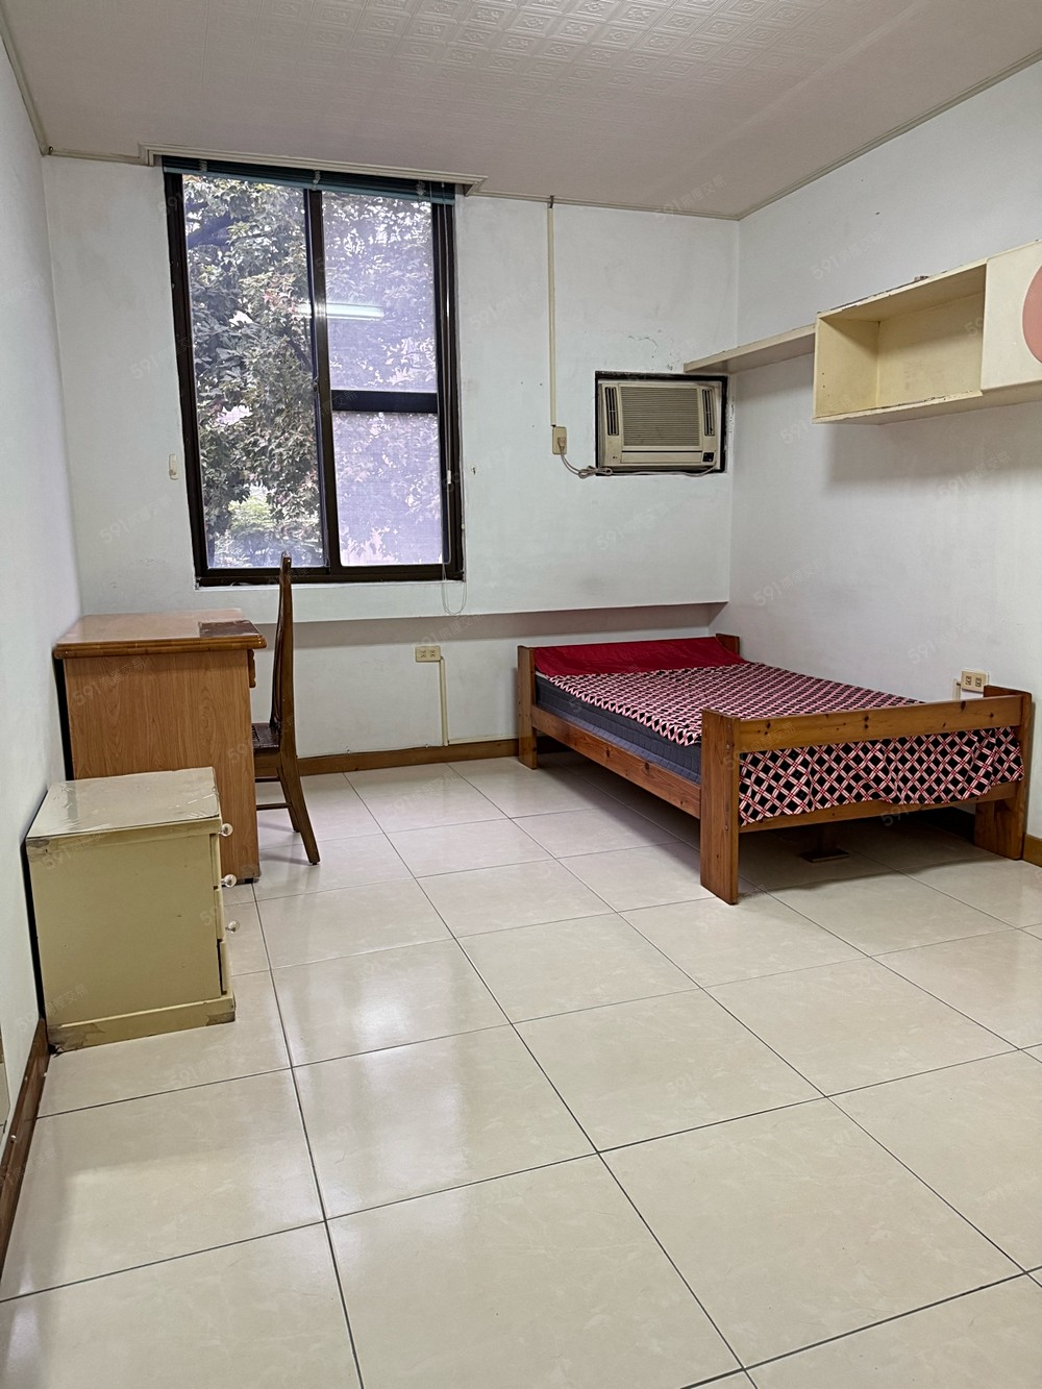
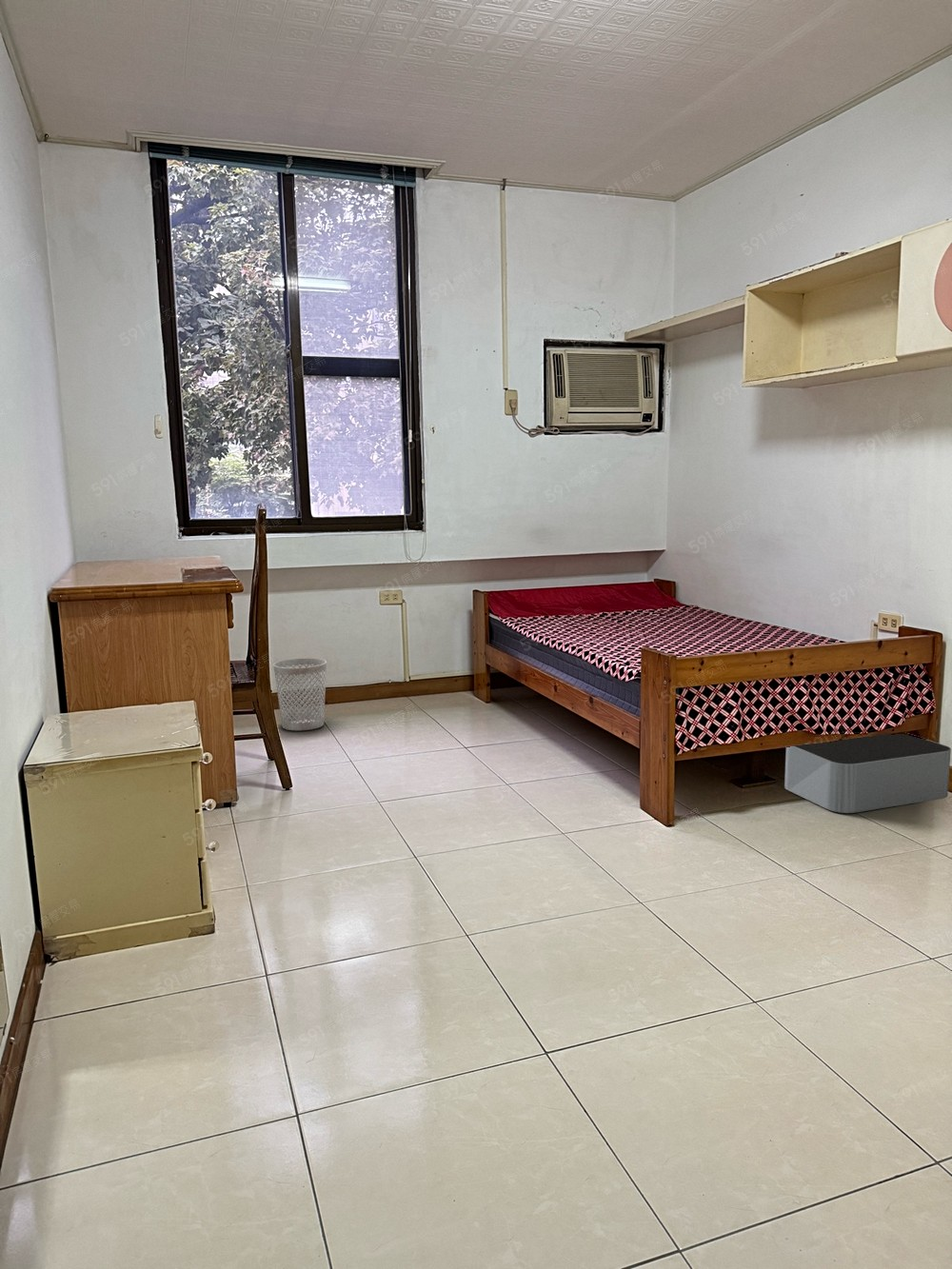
+ storage bin [783,734,952,814]
+ wastebasket [273,658,327,731]
